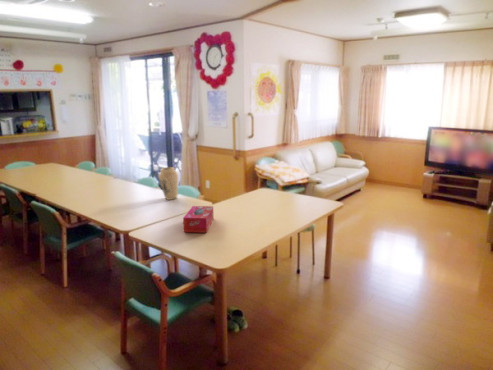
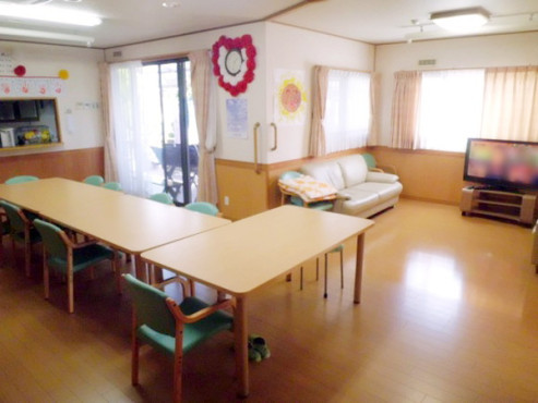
- tissue box [182,205,215,234]
- vase [157,166,179,201]
